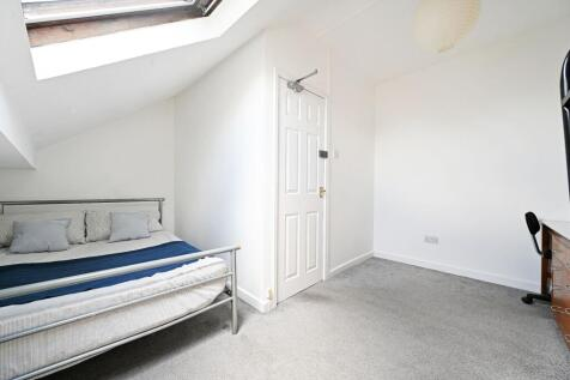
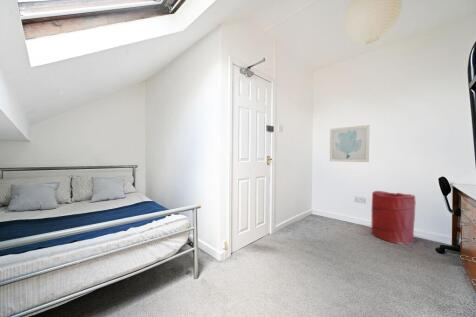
+ wall art [329,124,370,163]
+ laundry hamper [371,190,417,245]
